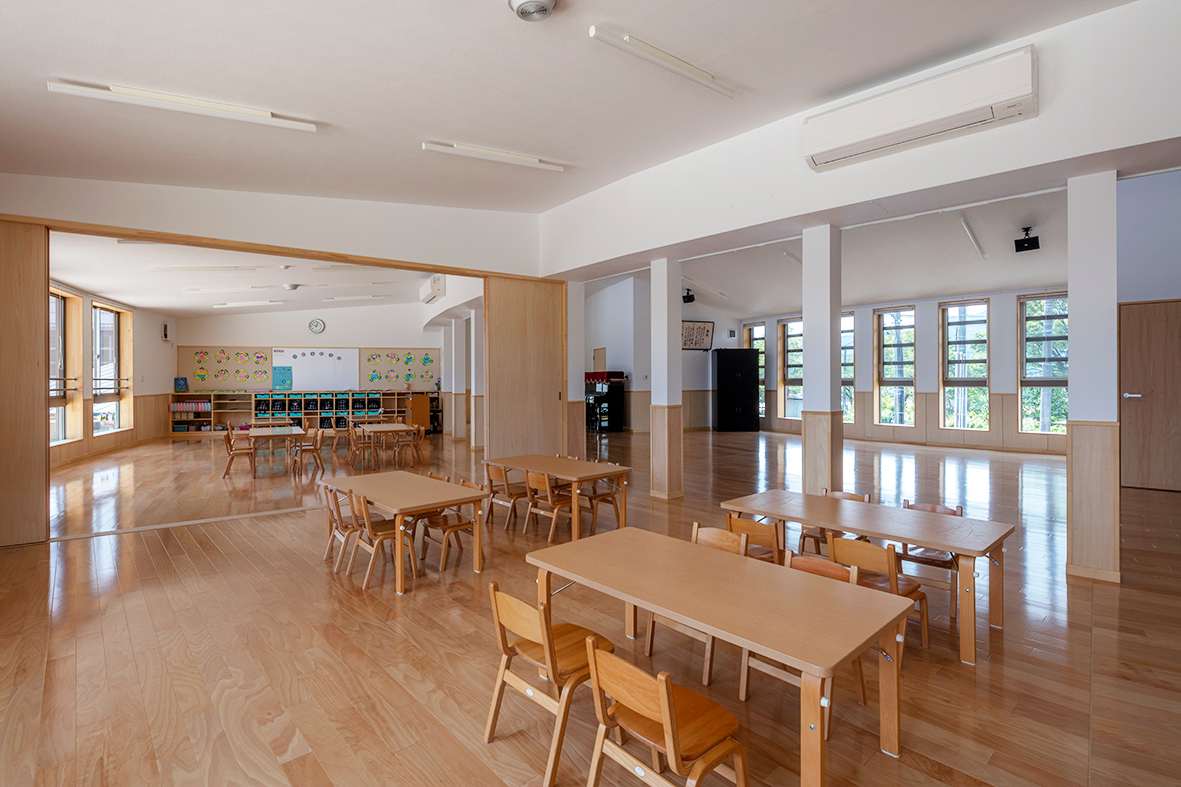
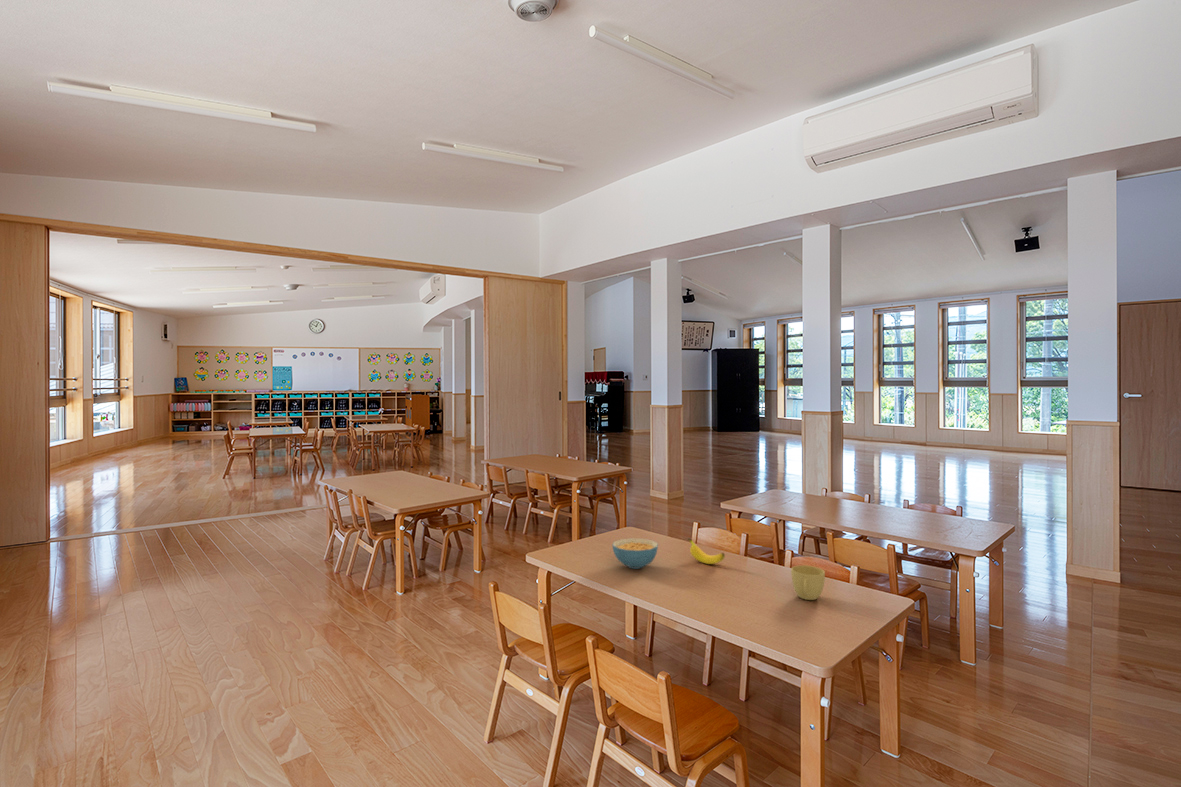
+ cereal bowl [611,537,659,570]
+ banana [686,537,726,565]
+ cup [790,564,826,601]
